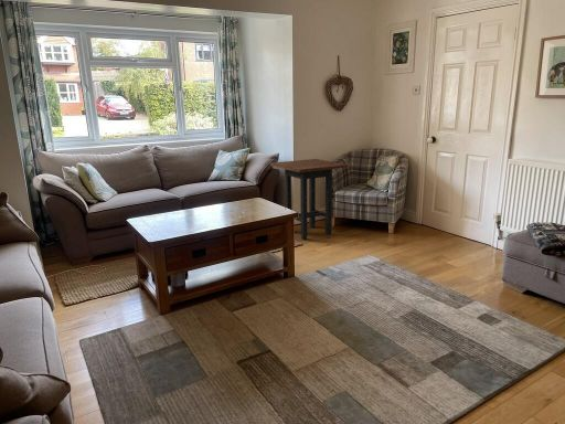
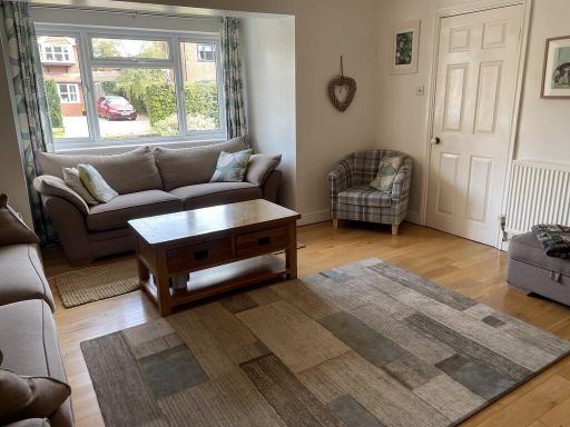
- side table [269,158,349,241]
